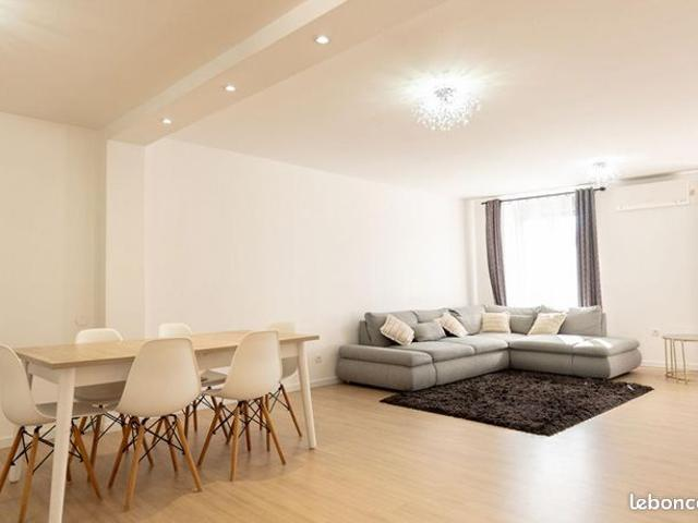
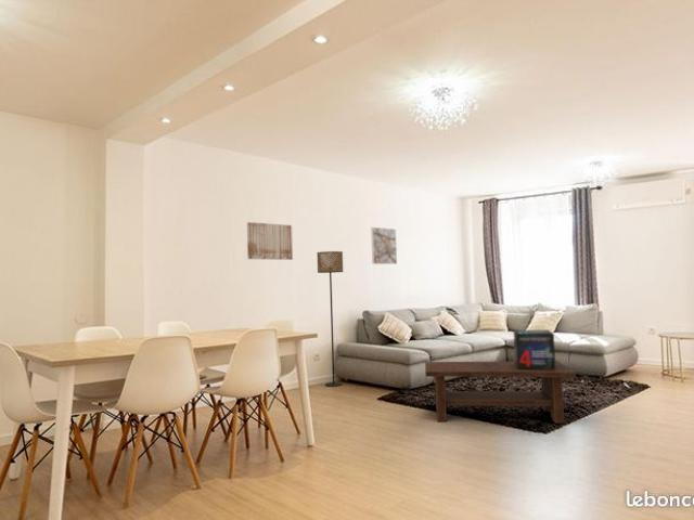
+ floor lamp [316,250,344,388]
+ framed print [370,226,398,265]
+ decorative box [513,329,556,369]
+ wall art [246,221,294,261]
+ coffee table [424,360,577,425]
